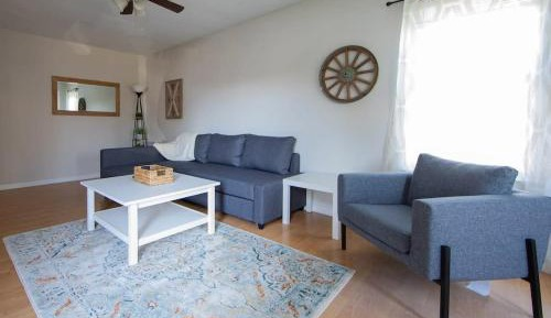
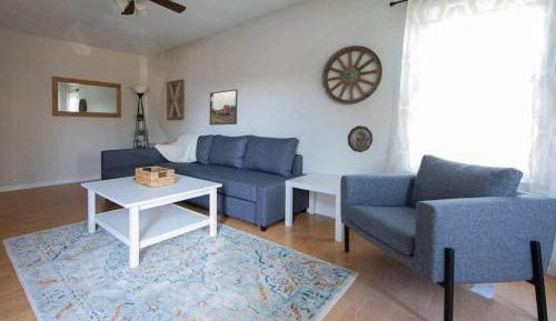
+ decorative plate [347,124,374,153]
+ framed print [209,88,239,126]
